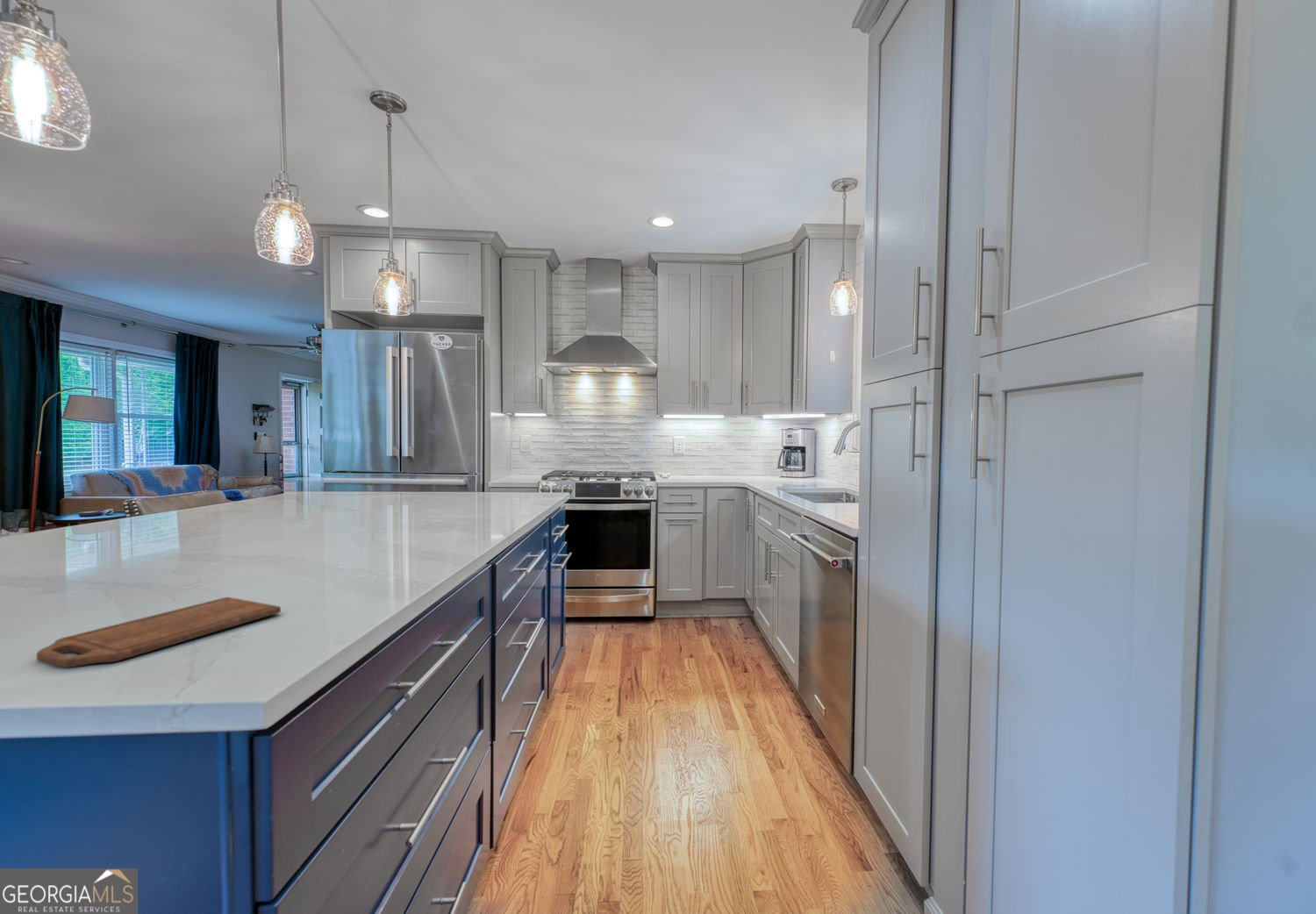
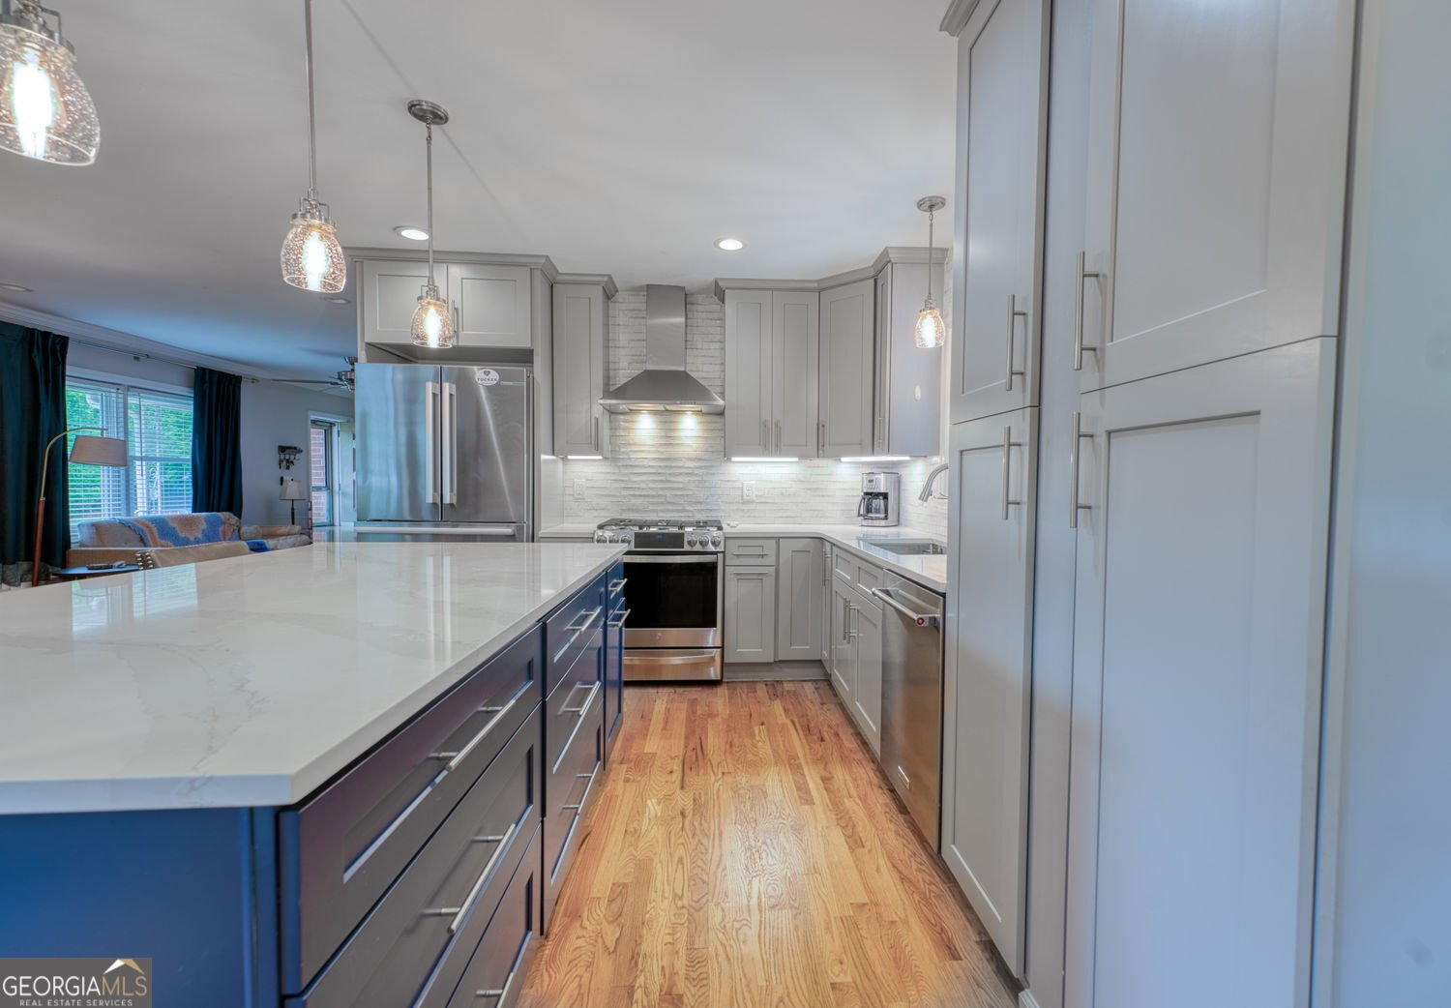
- cutting board [36,596,282,668]
